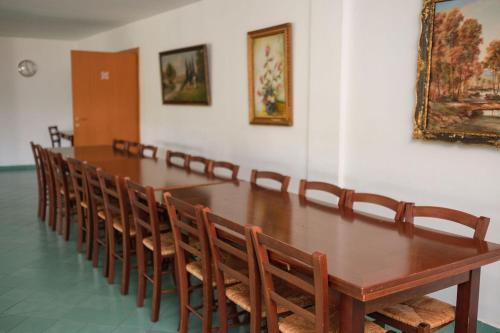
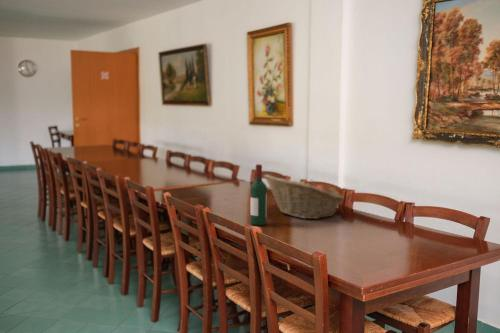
+ wine bottle [250,163,268,226]
+ fruit basket [263,173,345,220]
